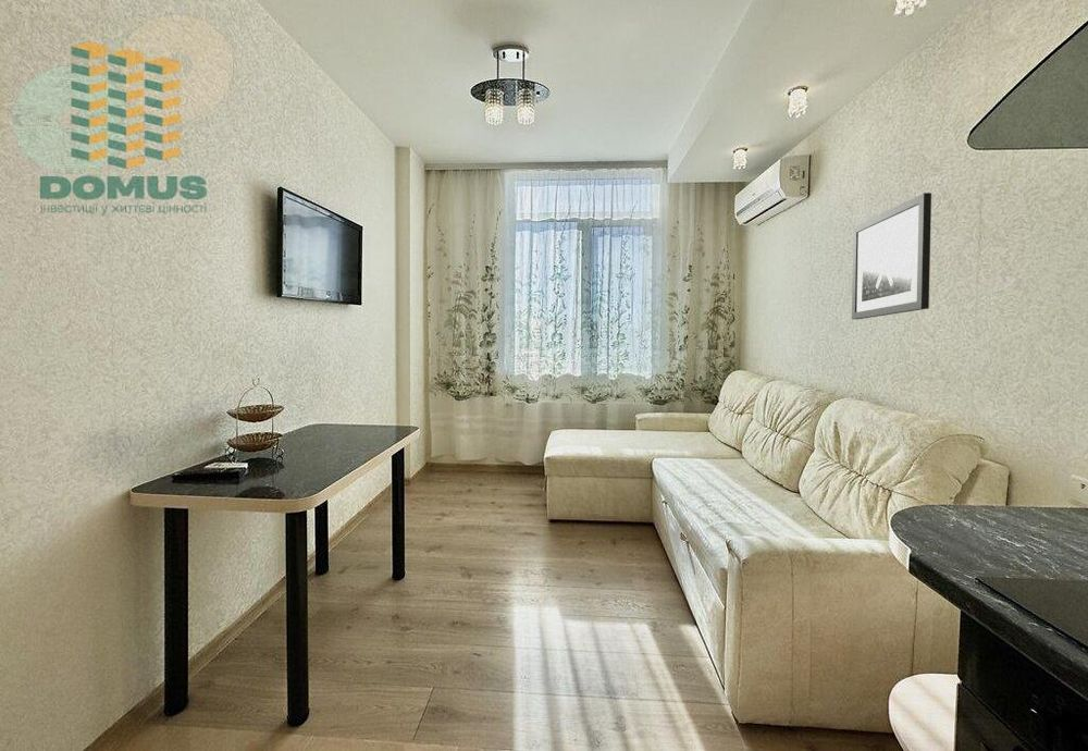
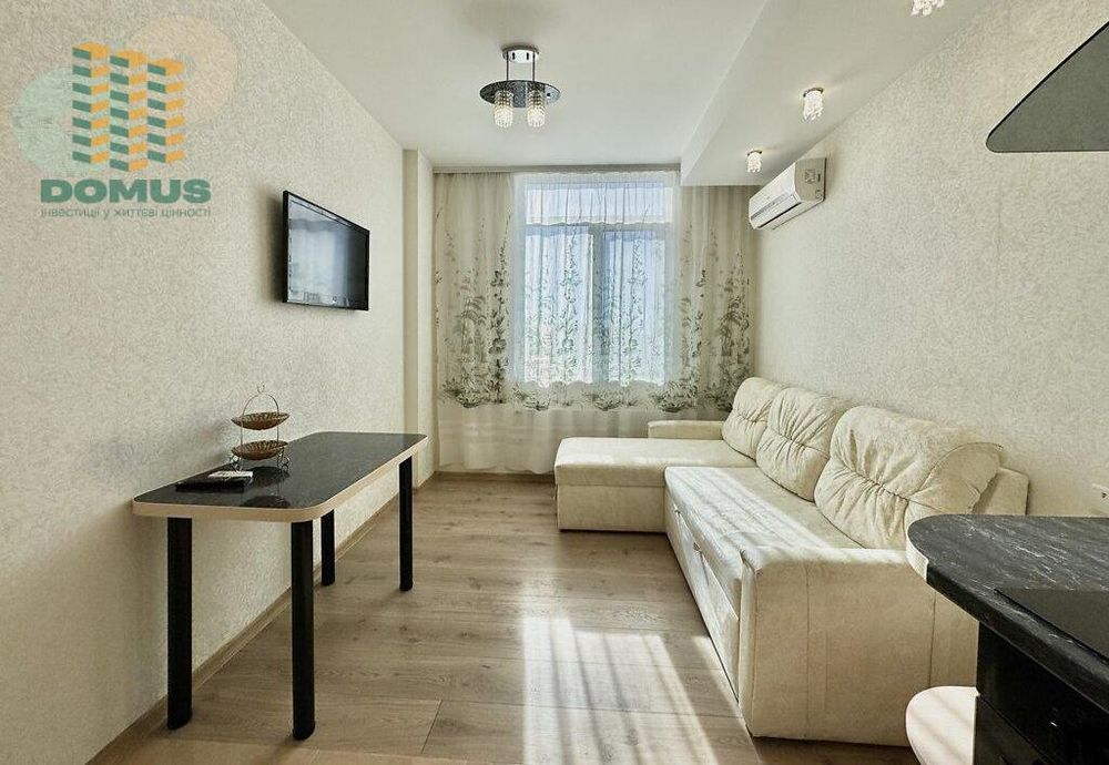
- wall art [851,192,932,320]
